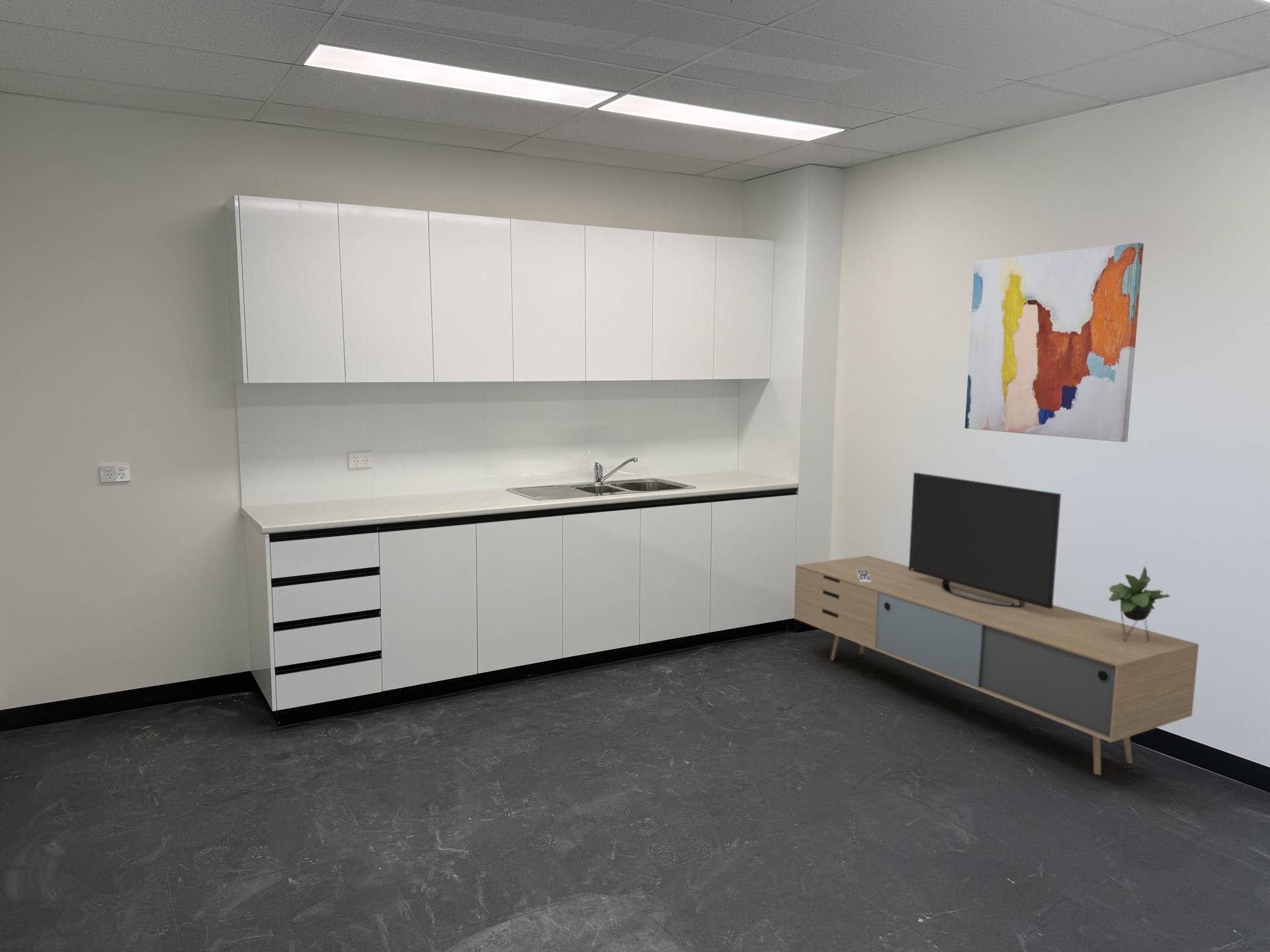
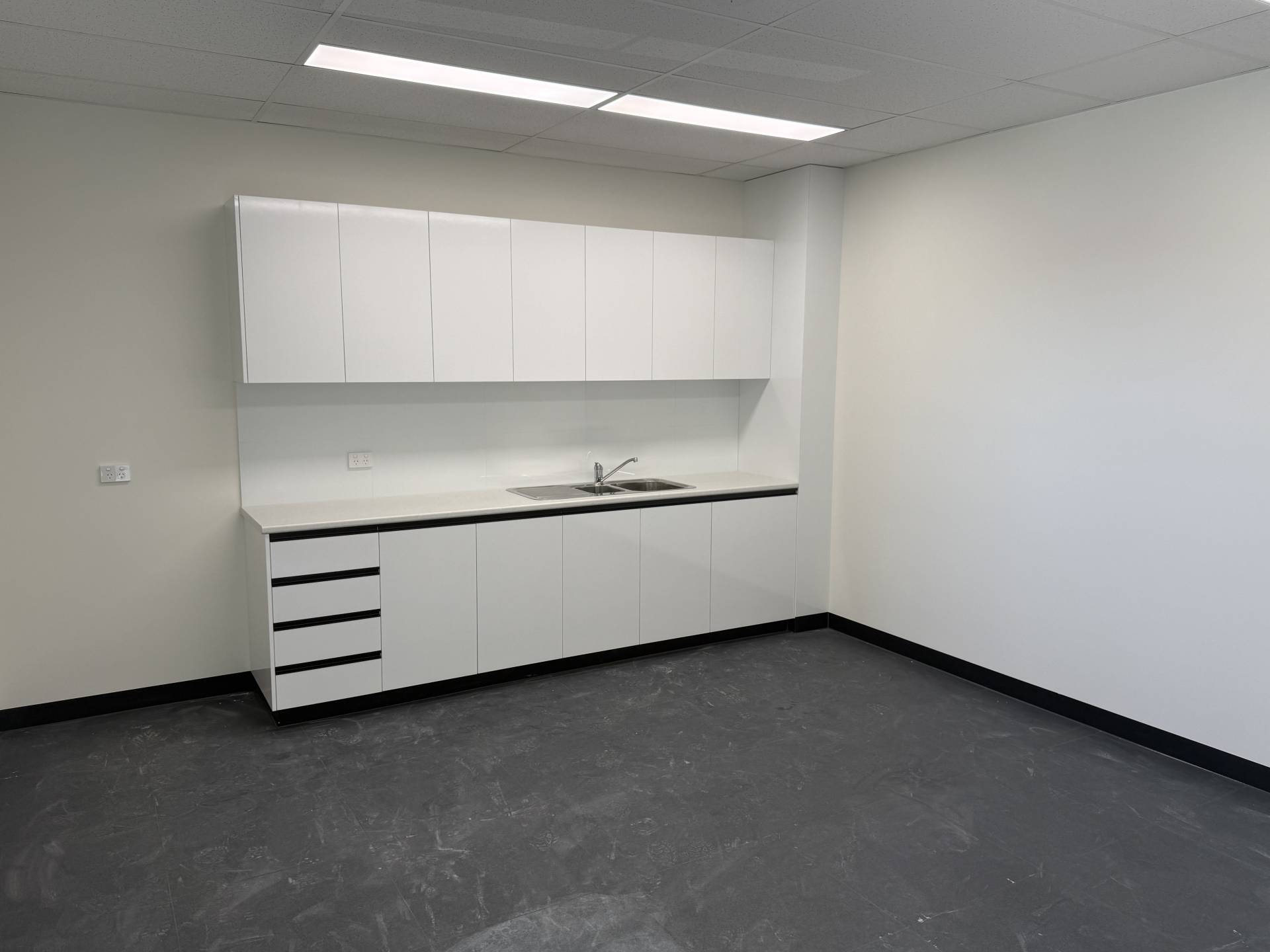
- wall art [964,242,1144,442]
- media console [793,472,1199,775]
